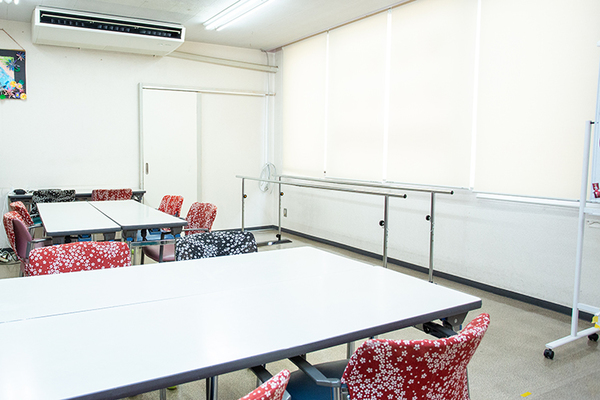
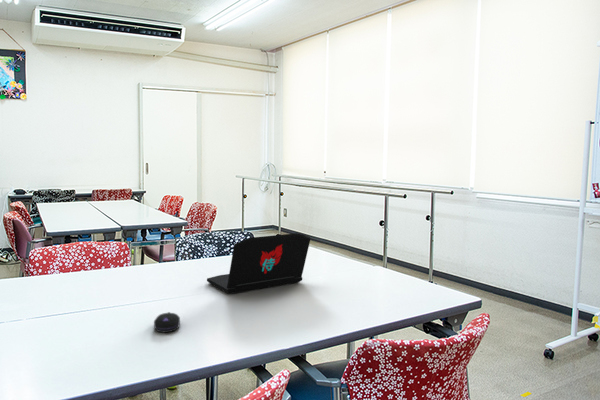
+ computer mouse [153,311,181,333]
+ laptop [206,232,311,295]
